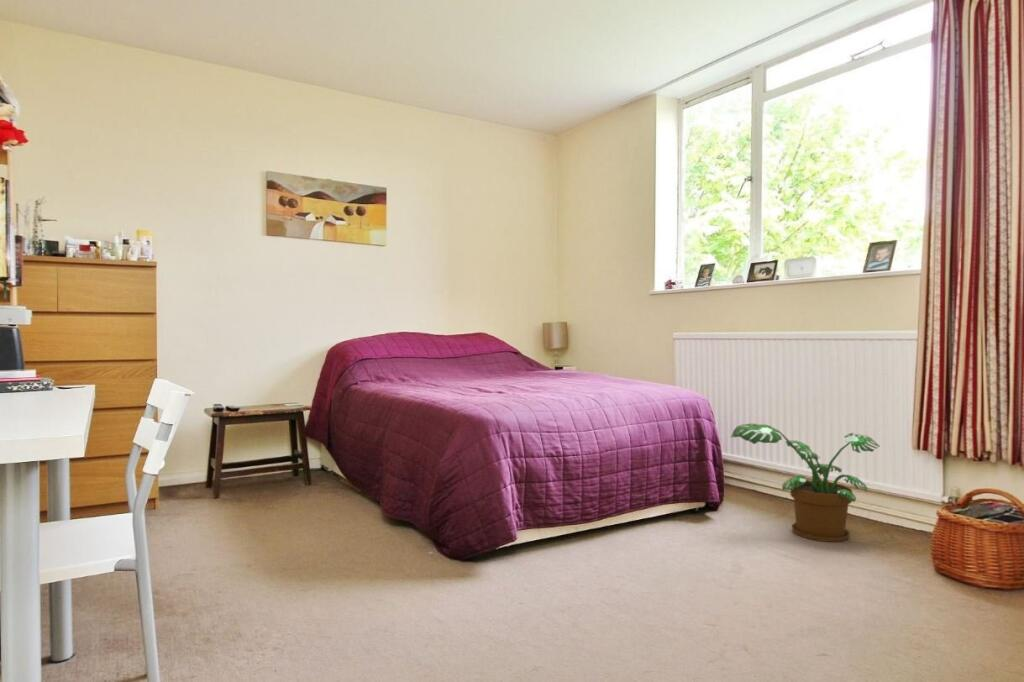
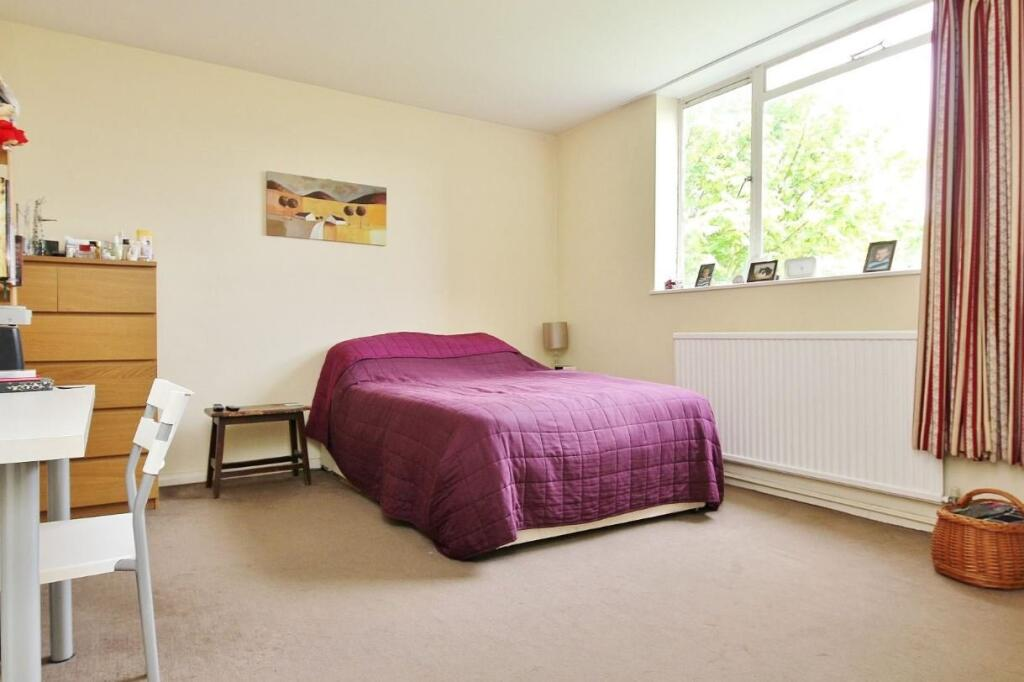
- potted plant [730,423,881,543]
